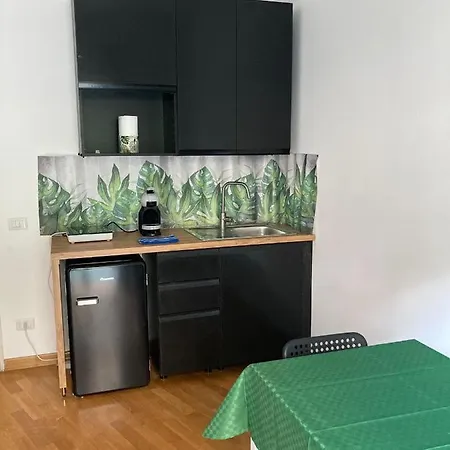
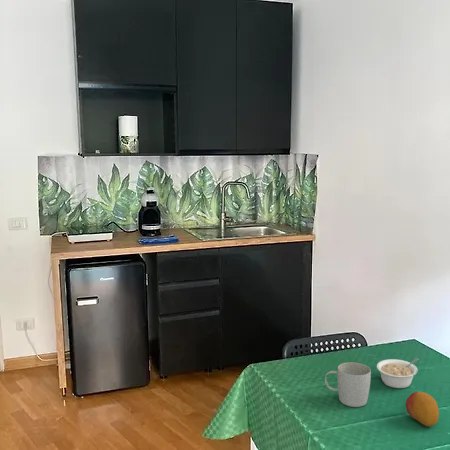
+ fruit [405,391,440,427]
+ legume [376,357,419,389]
+ mug [324,361,372,408]
